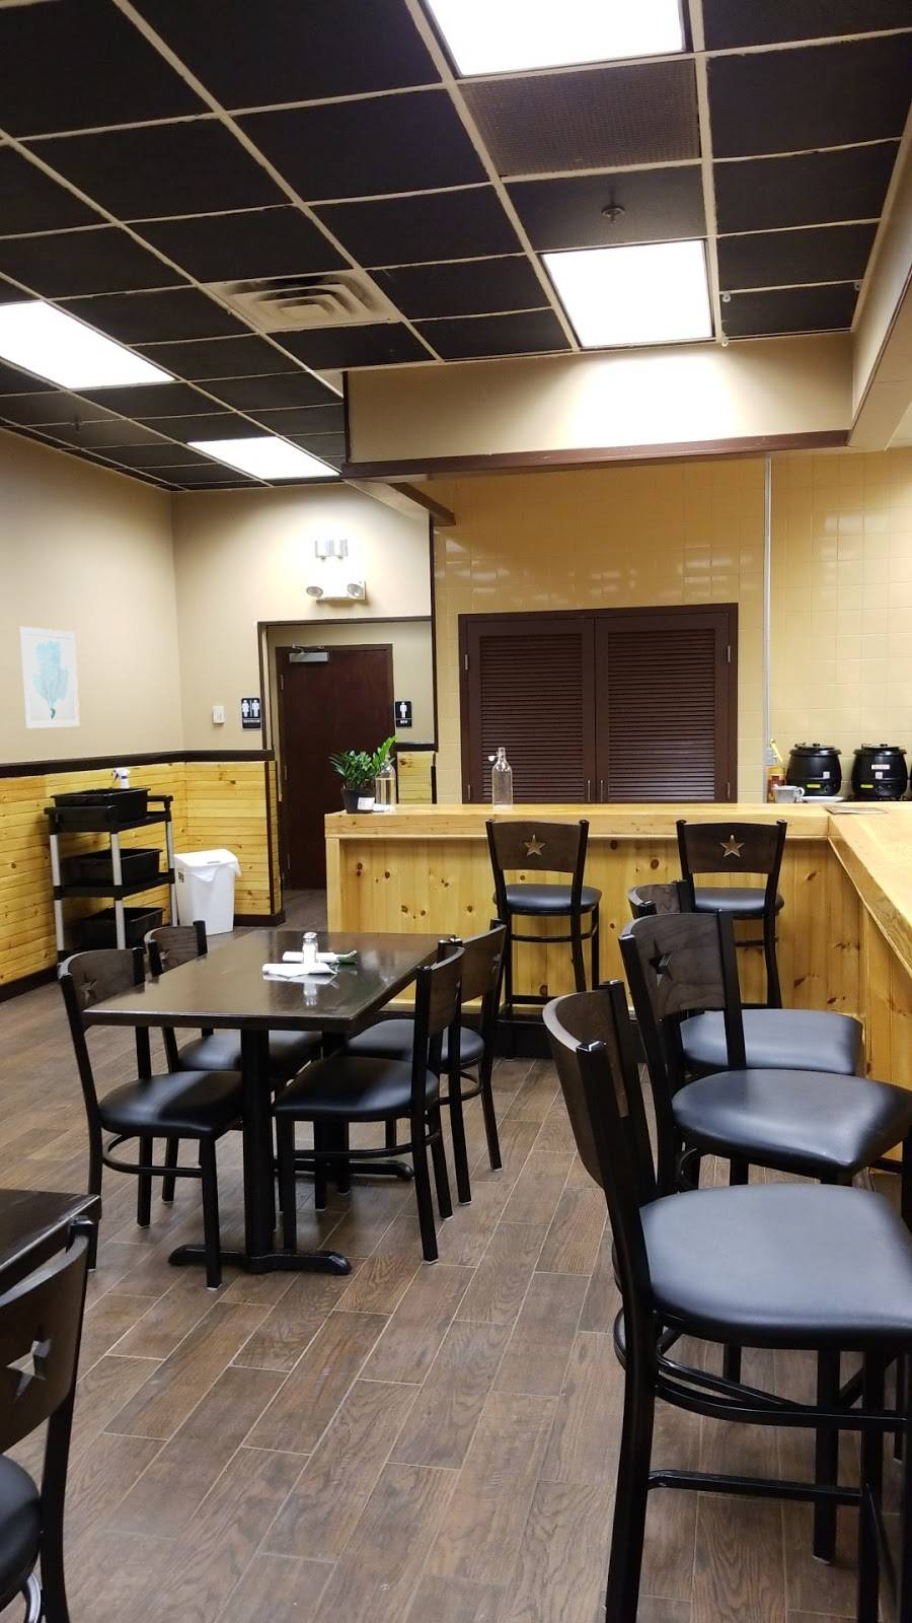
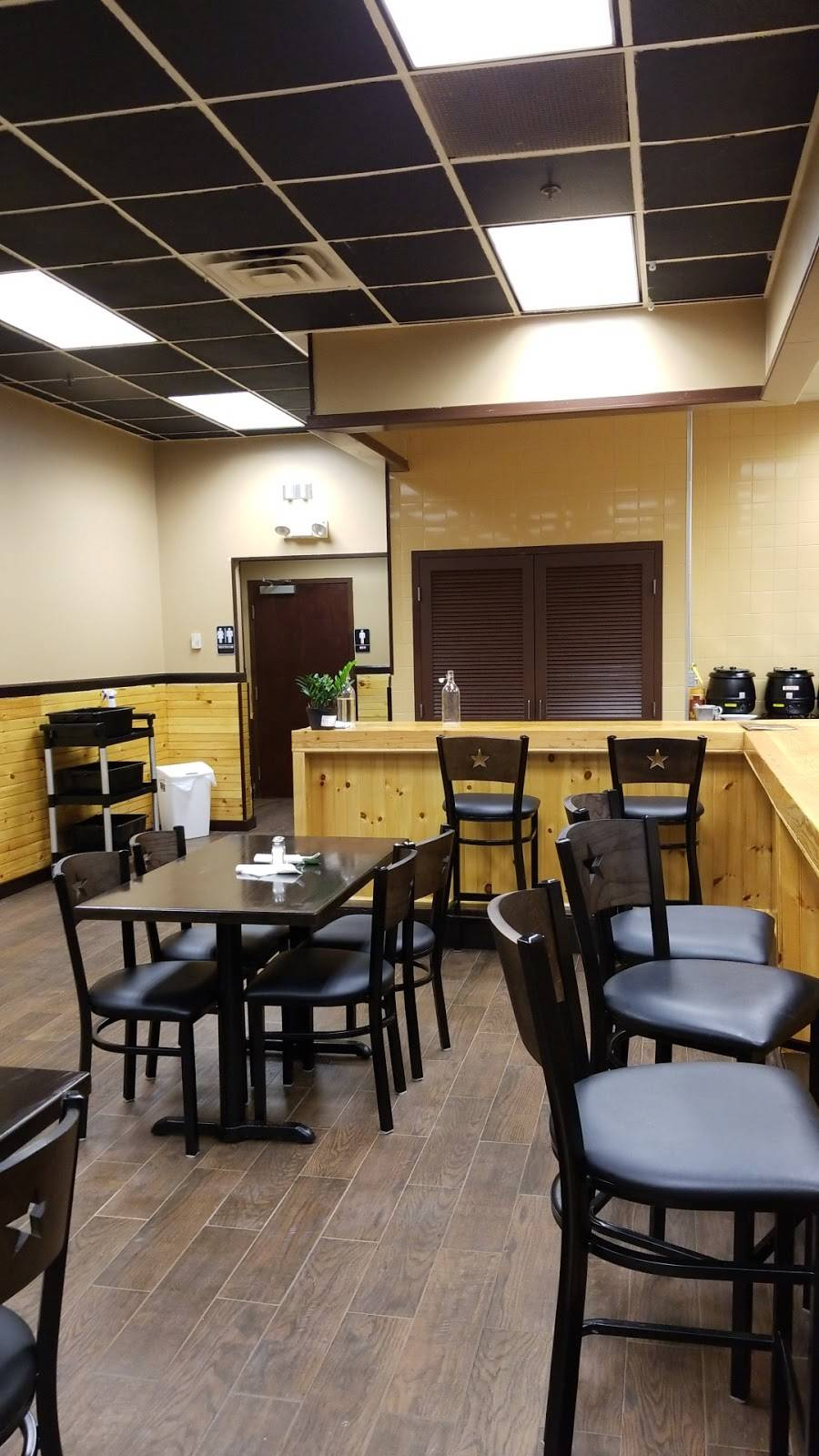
- wall art [19,625,81,729]
